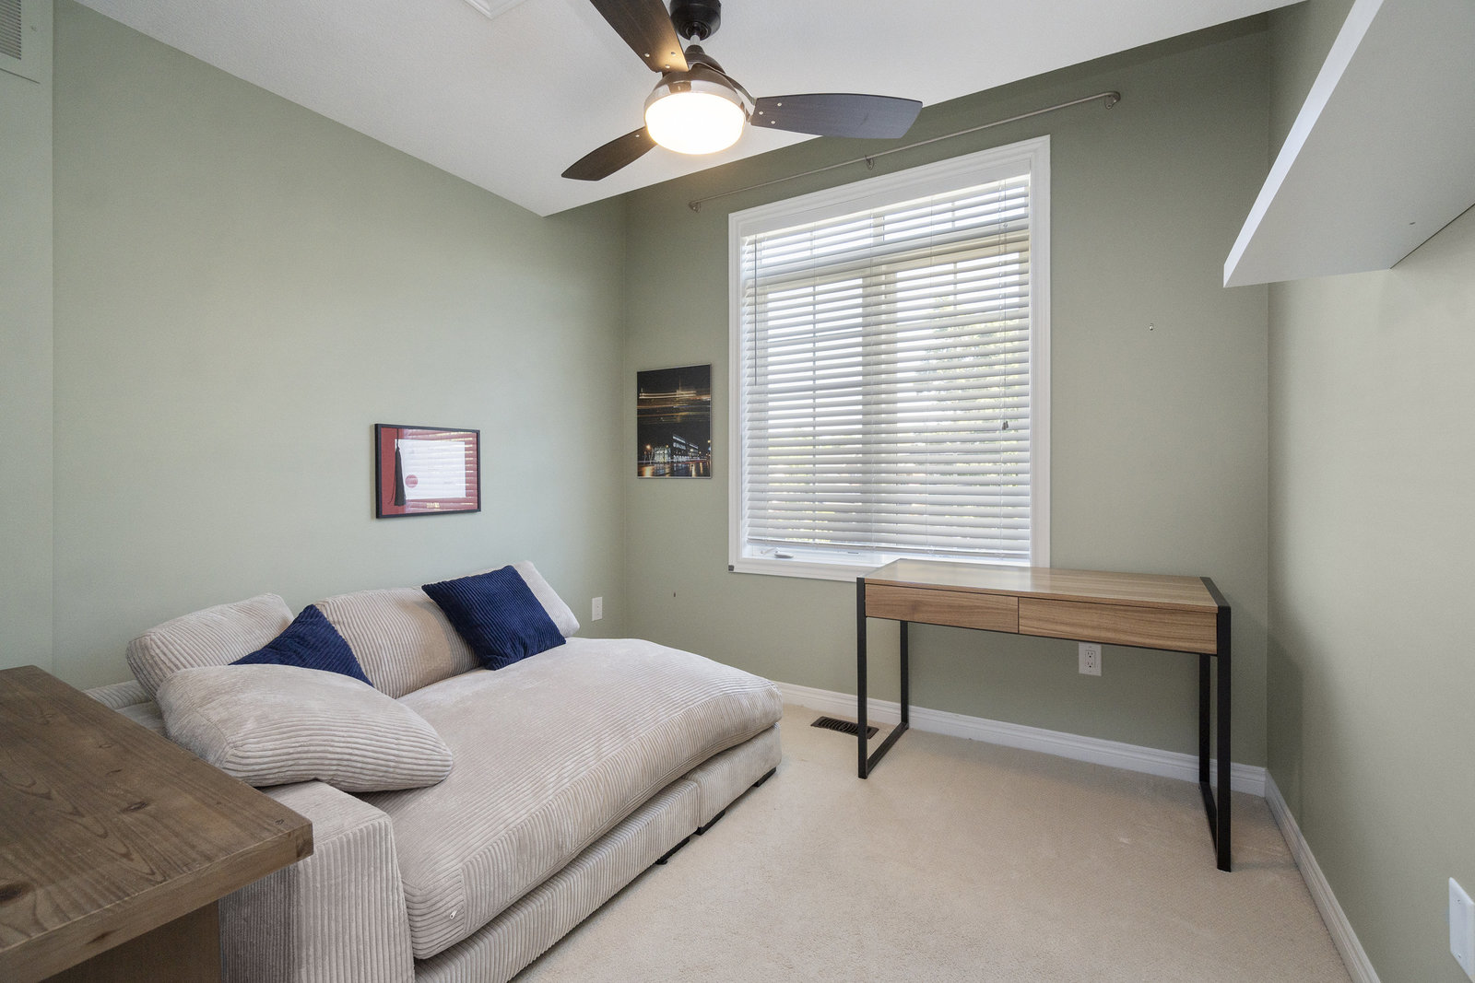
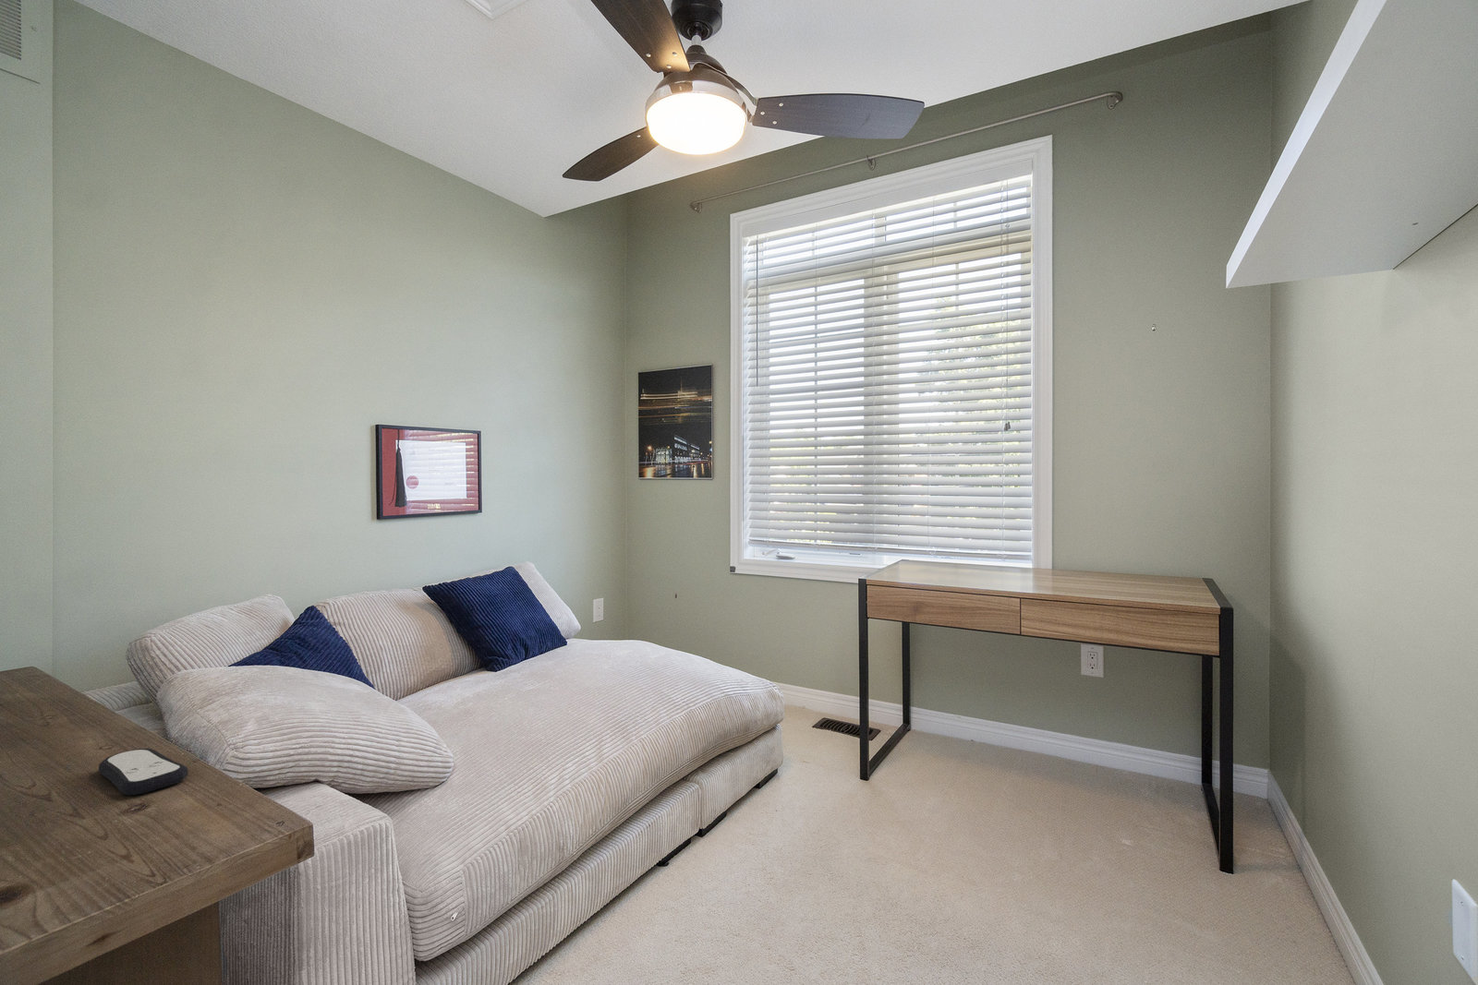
+ remote control [98,748,189,797]
